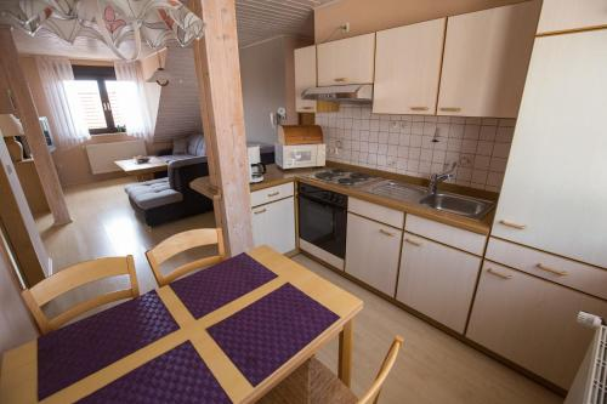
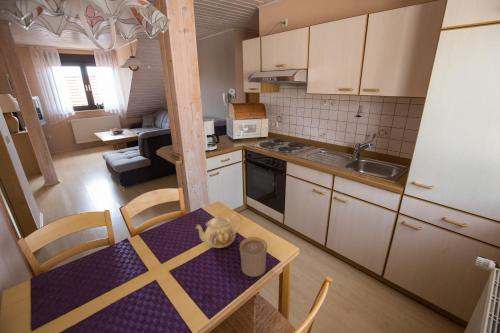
+ teapot [194,213,243,249]
+ cup [238,236,268,277]
